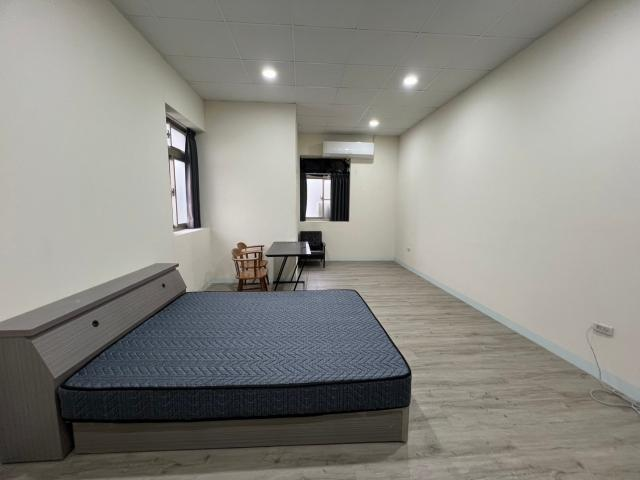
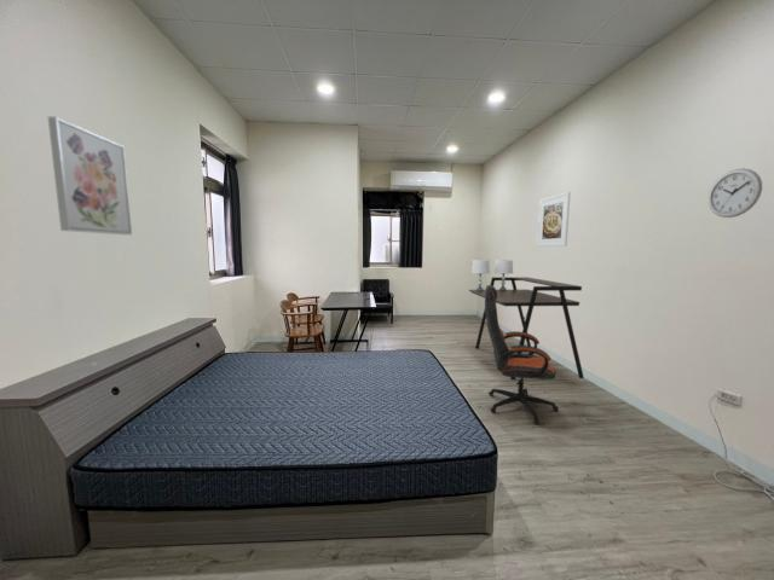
+ wall art [46,115,133,236]
+ office chair [484,284,560,425]
+ table lamp [470,259,514,291]
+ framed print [536,191,572,248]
+ wall clock [707,167,763,219]
+ desk [468,276,585,381]
